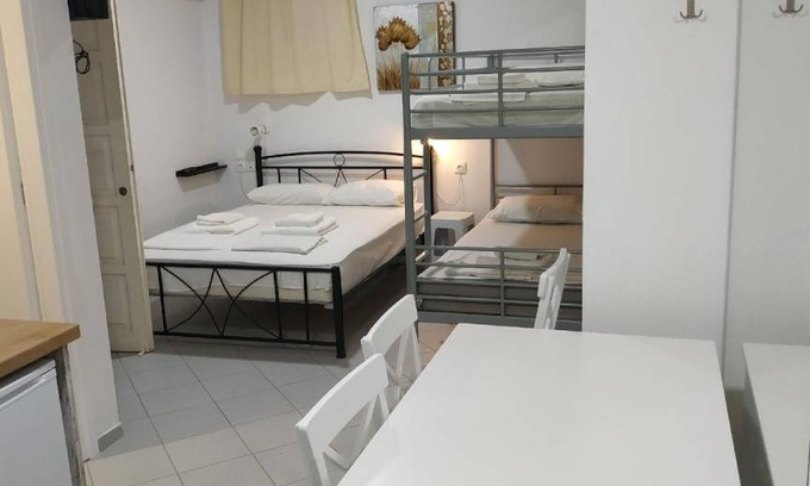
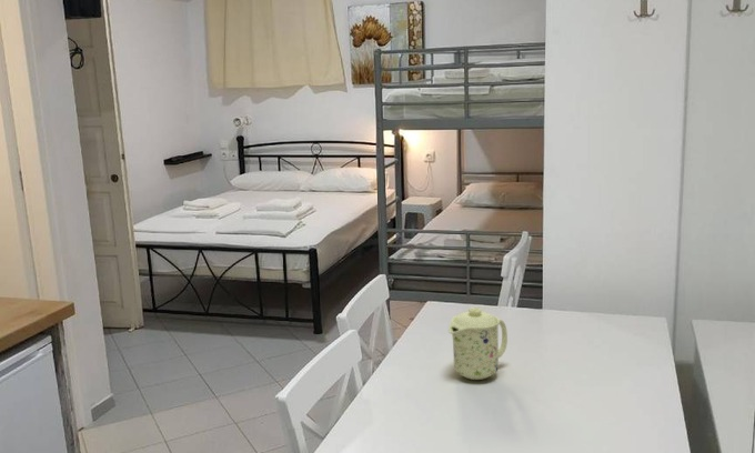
+ mug [447,306,509,381]
